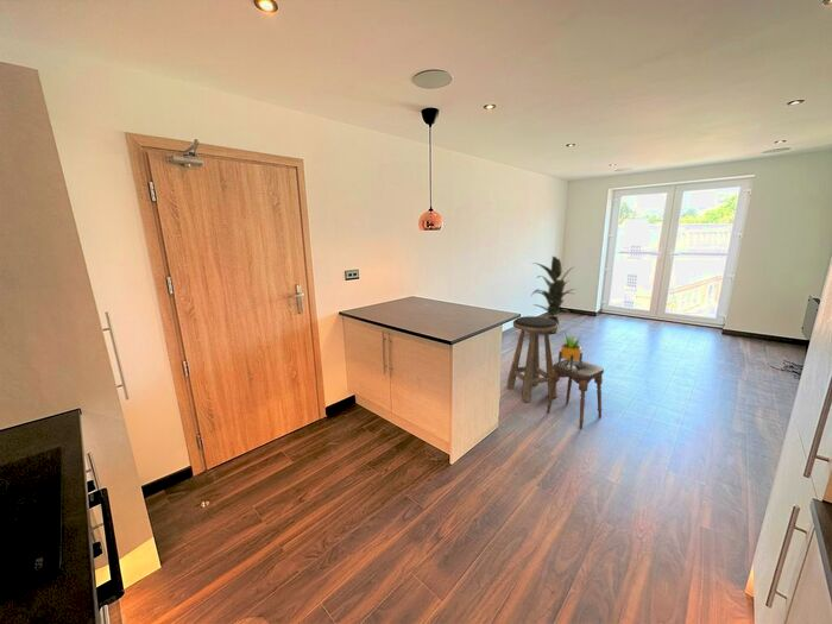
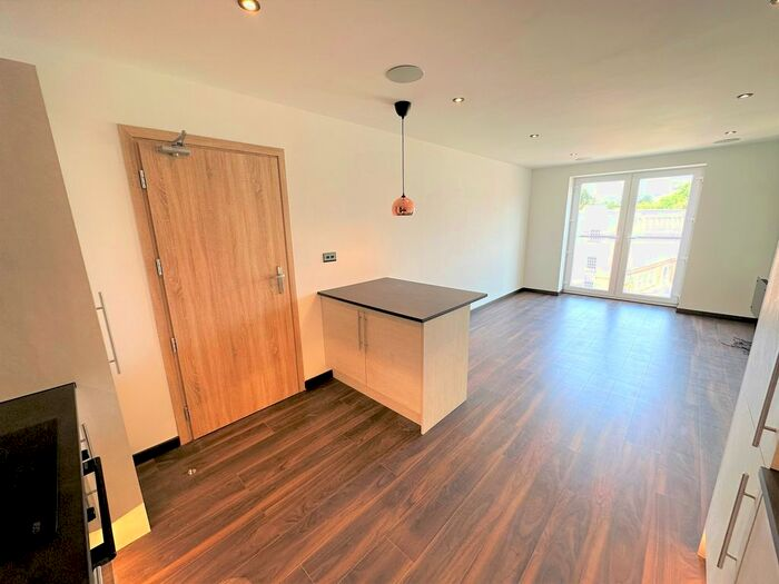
- stool [505,315,559,403]
- indoor plant [529,256,576,335]
- potted plant [557,330,584,370]
- stool [546,359,605,430]
